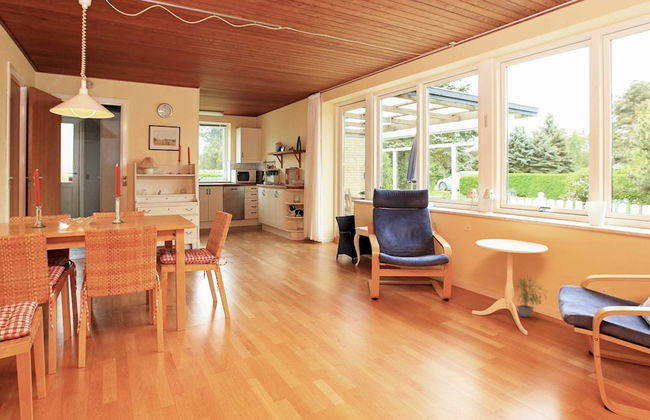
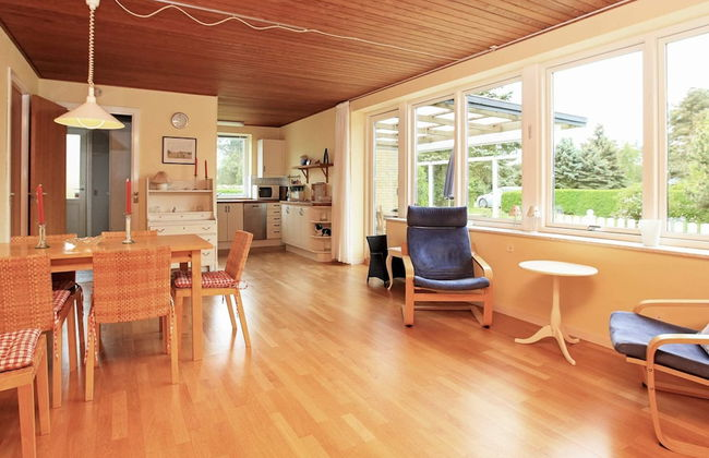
- potted plant [512,273,548,318]
